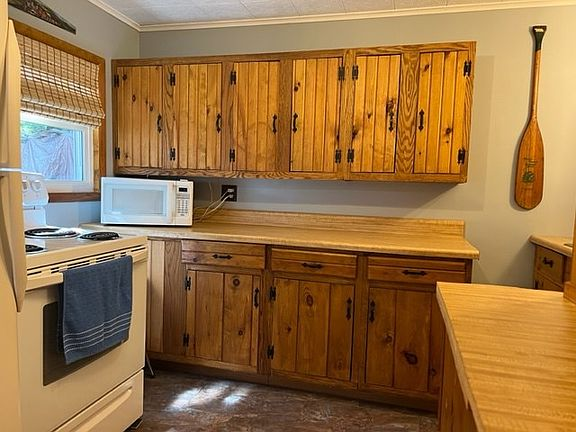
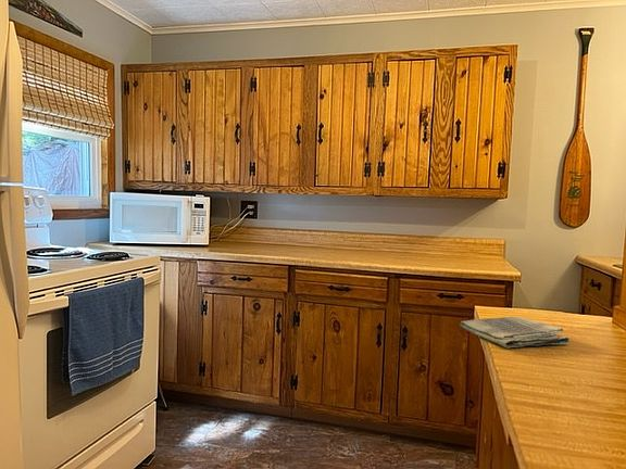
+ dish towel [459,316,571,348]
